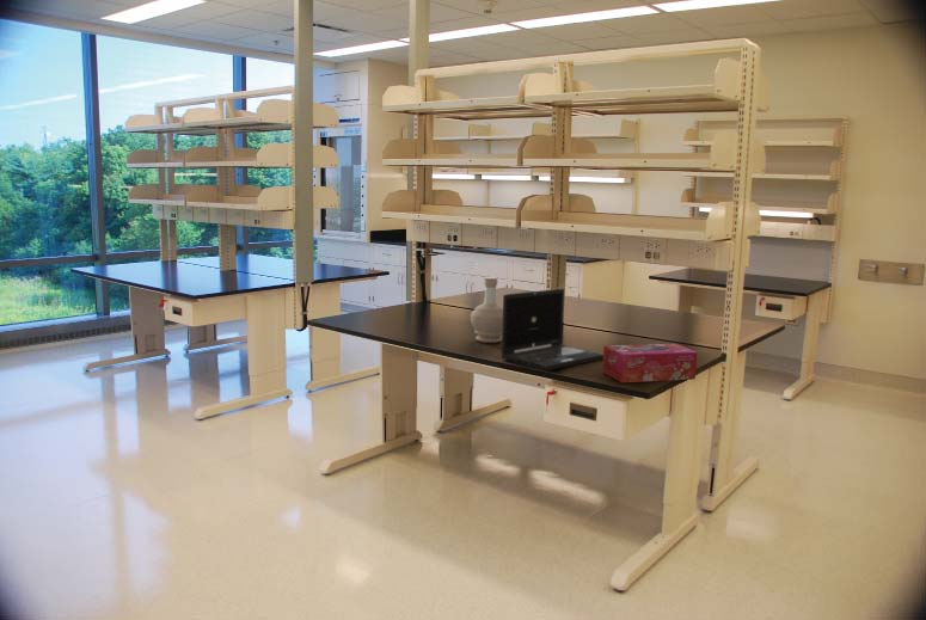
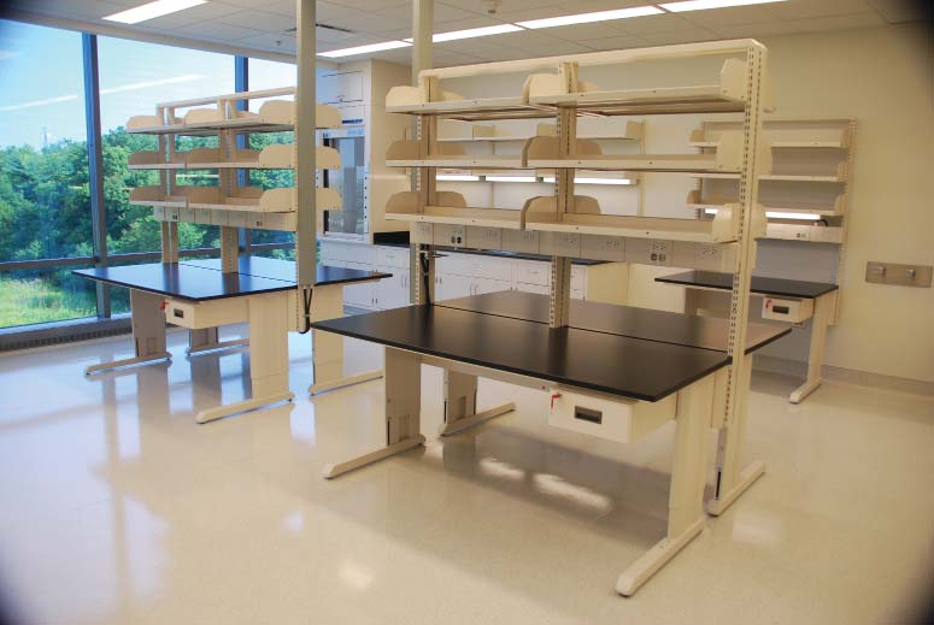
- laptop [501,288,603,372]
- bottle [470,276,503,344]
- tissue box [601,343,698,383]
